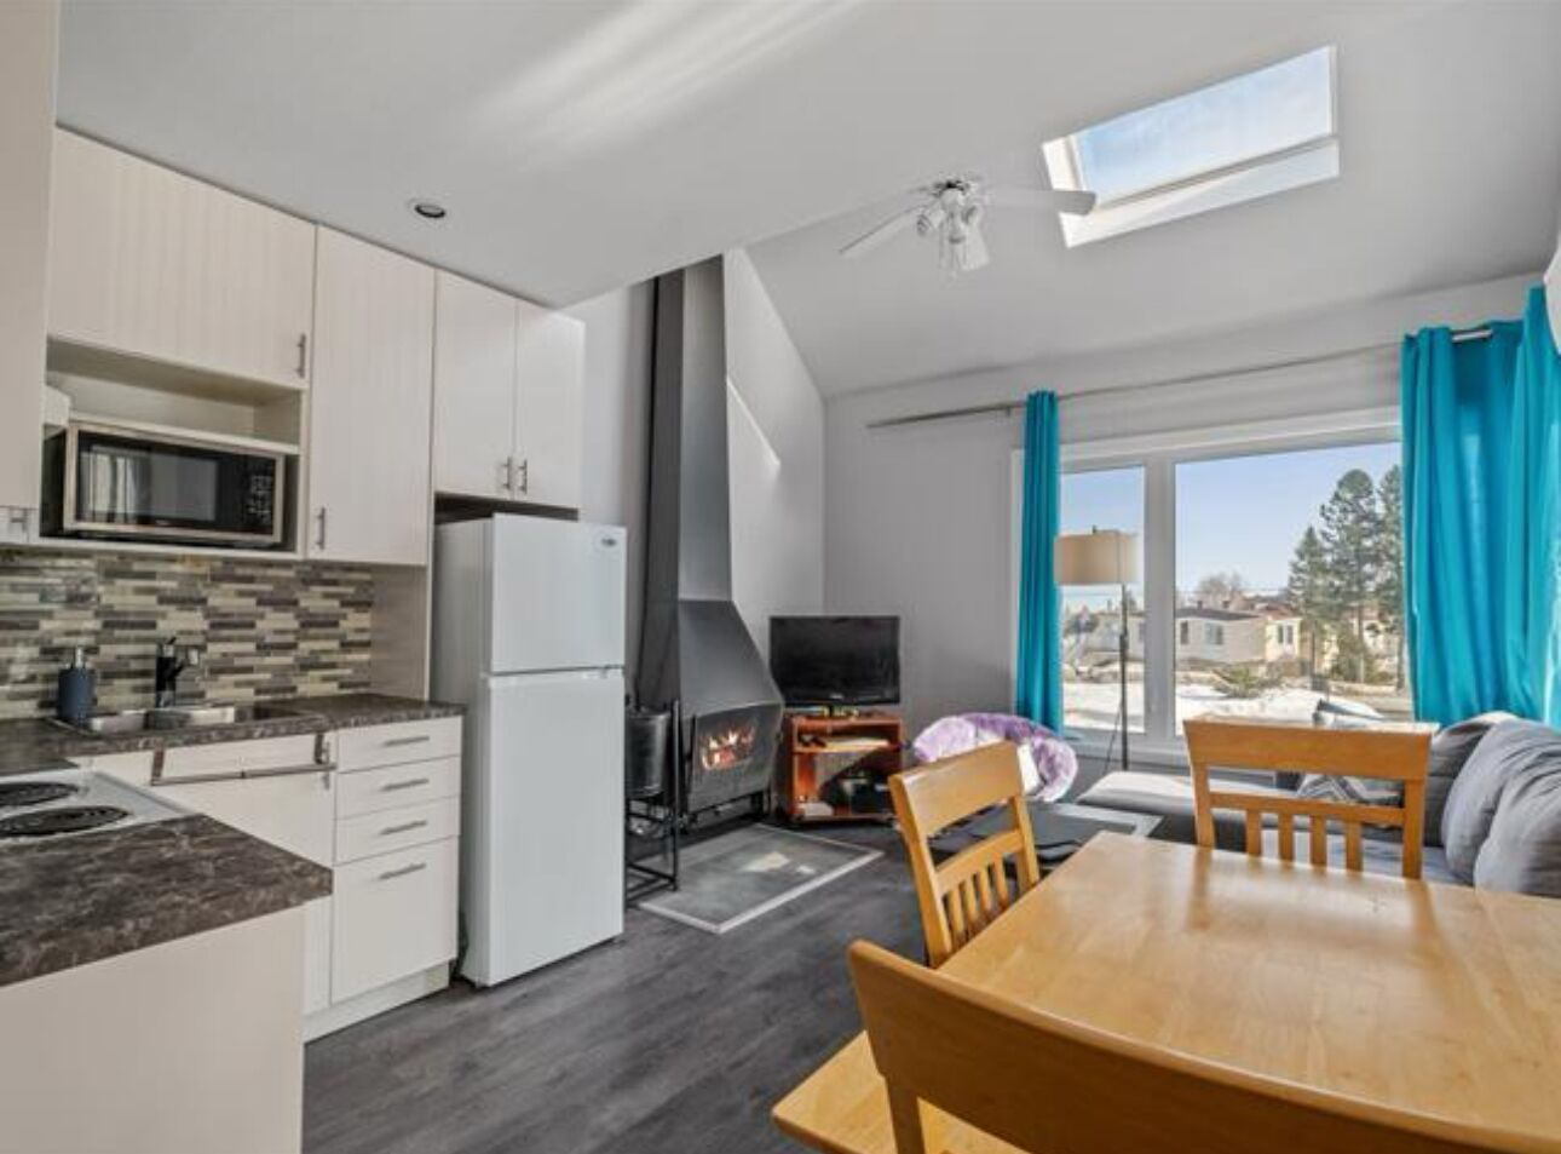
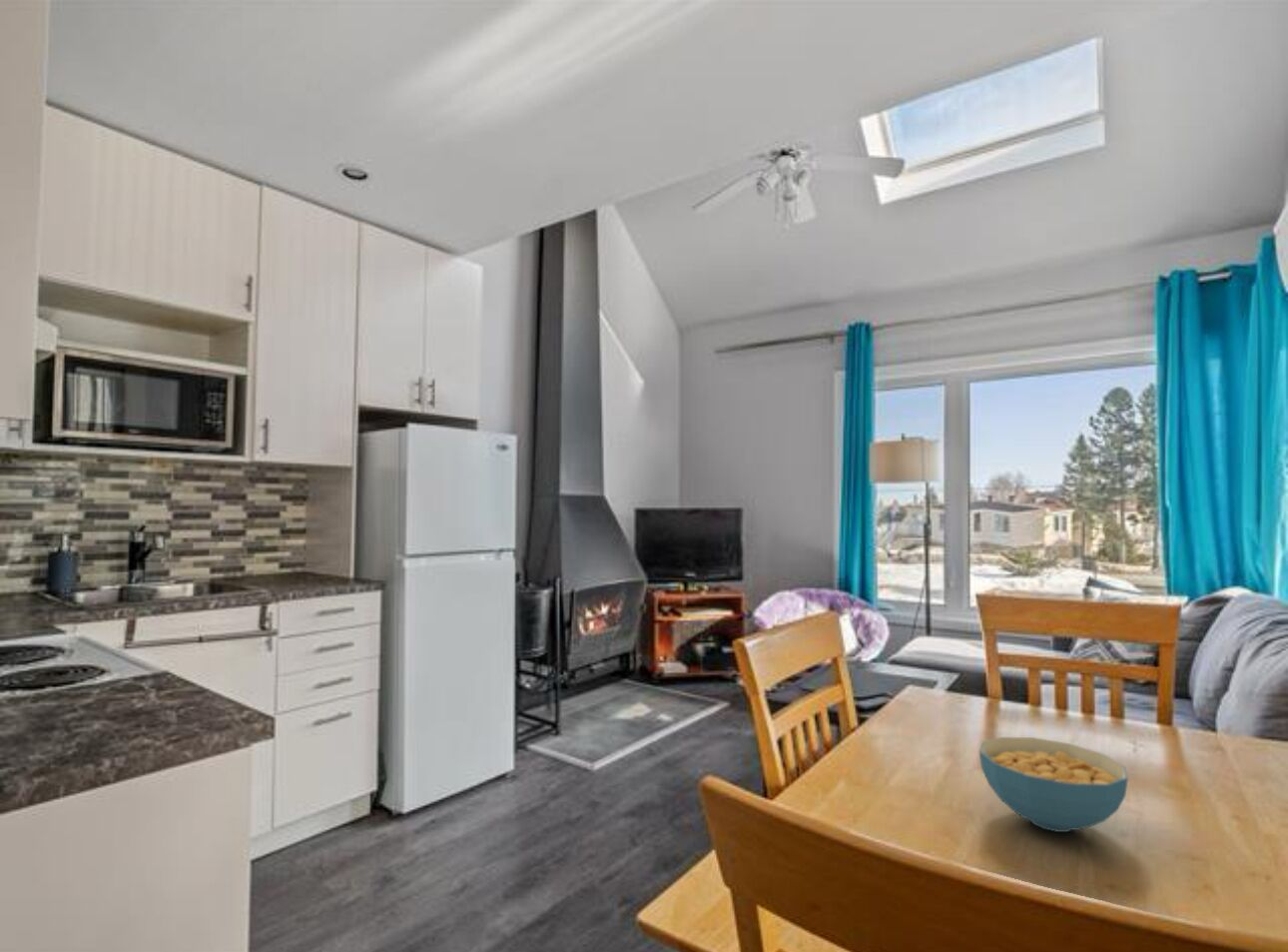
+ cereal bowl [978,736,1129,833]
